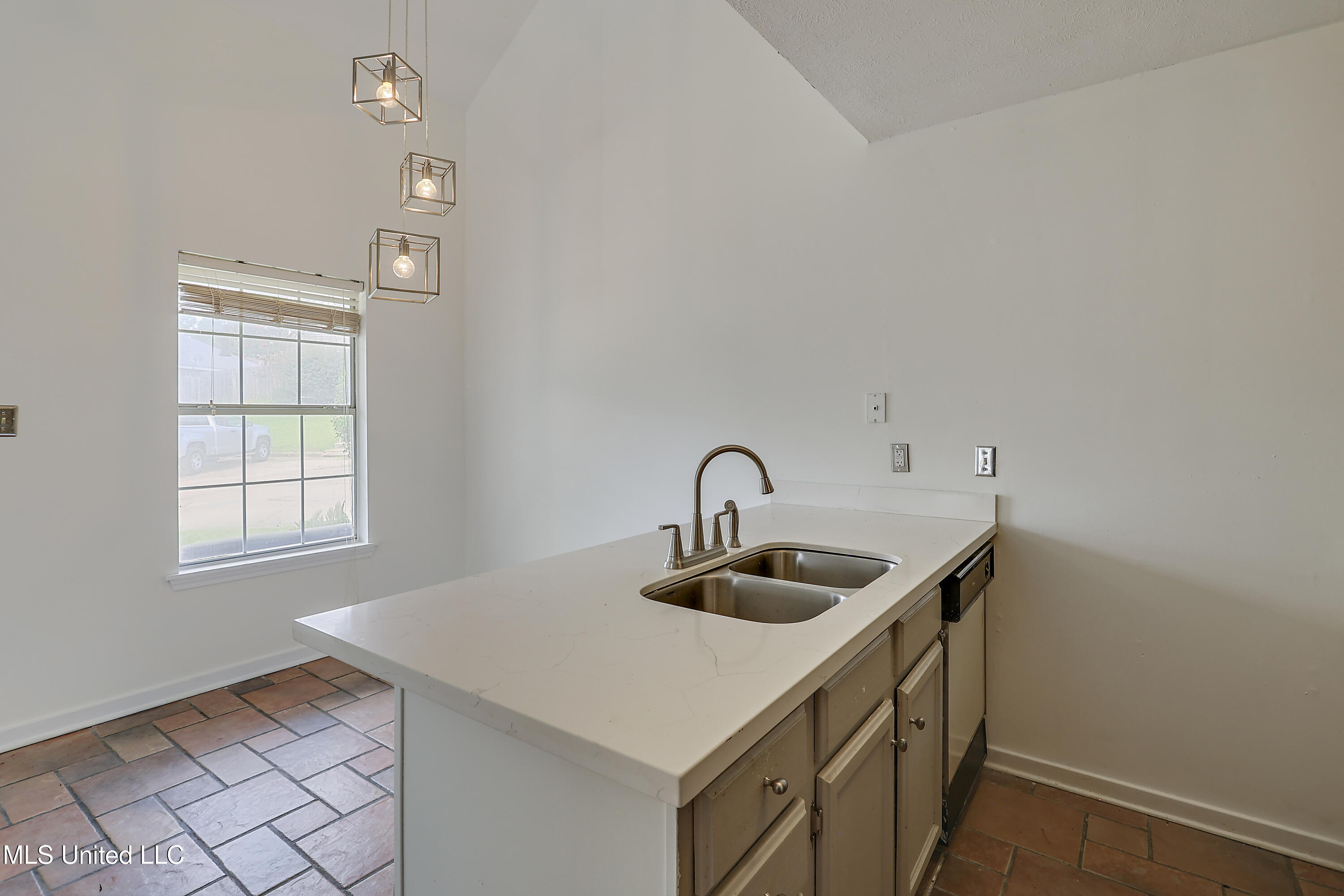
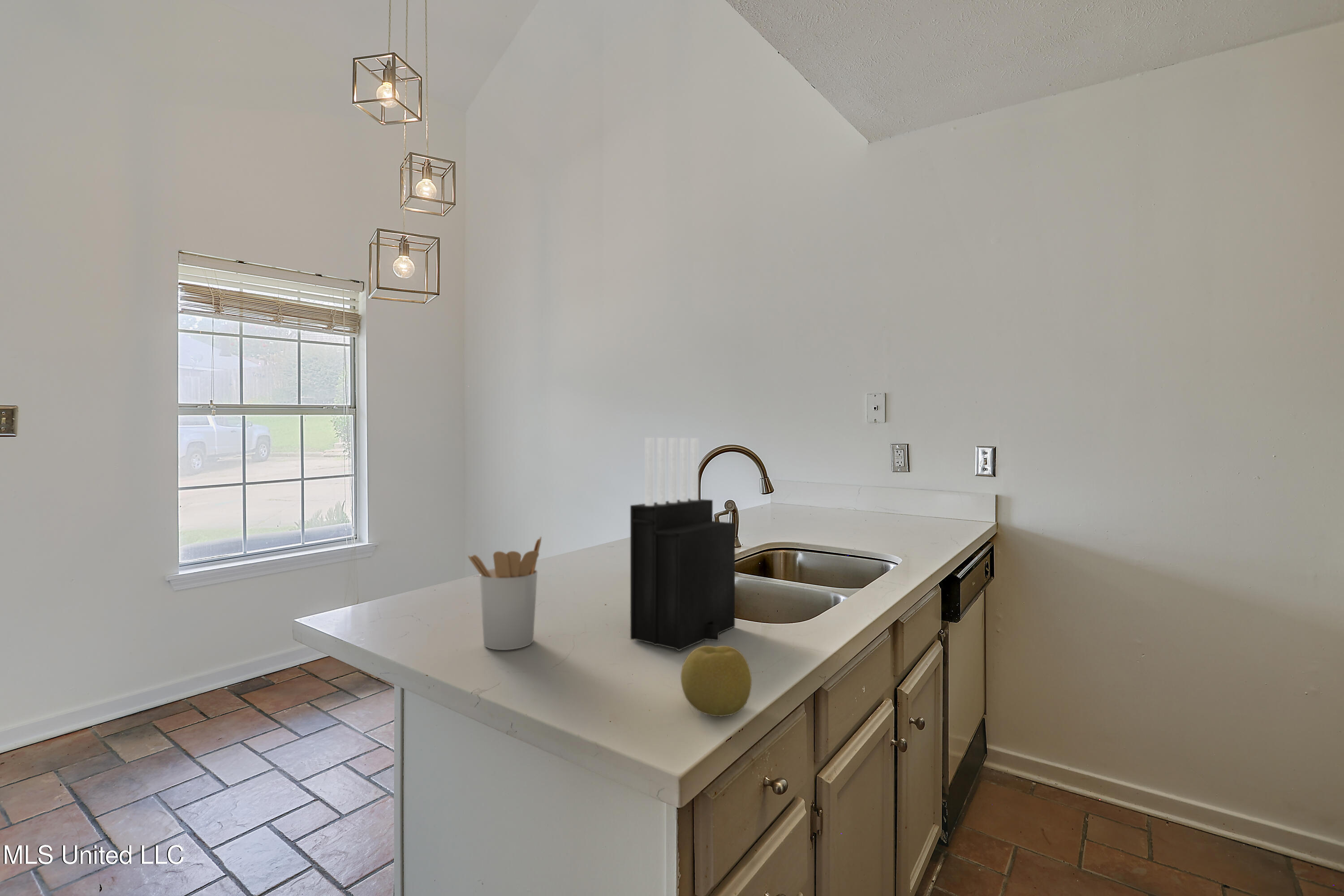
+ utensil holder [467,536,542,650]
+ knife block [630,437,736,651]
+ fruit [680,645,752,717]
